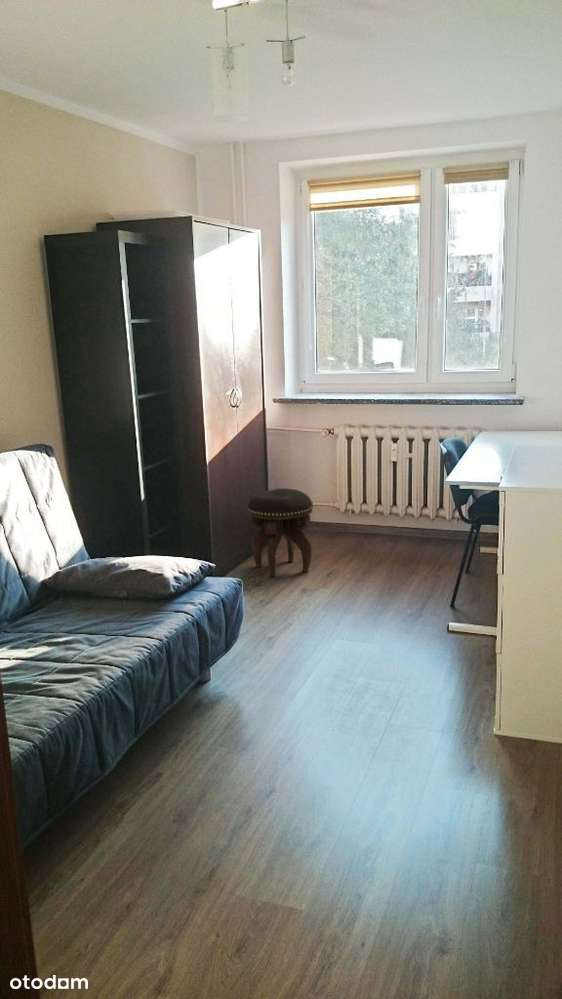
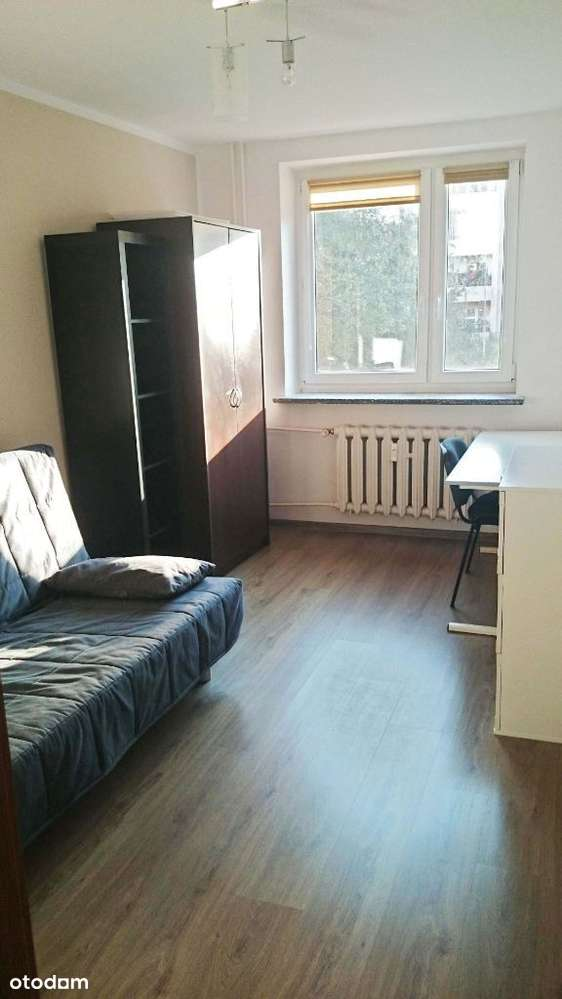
- footstool [246,487,314,578]
